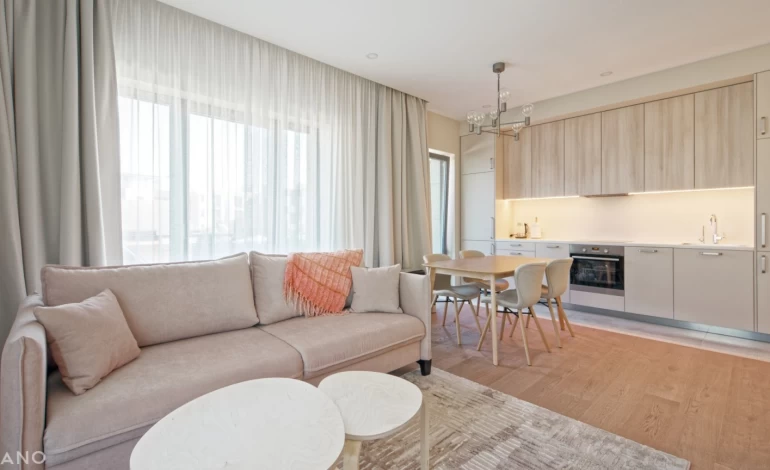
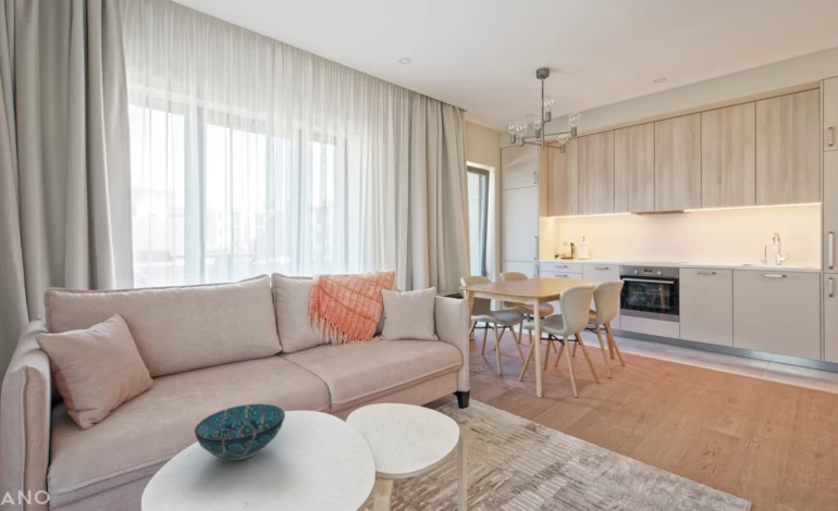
+ decorative bowl [194,403,286,461]
